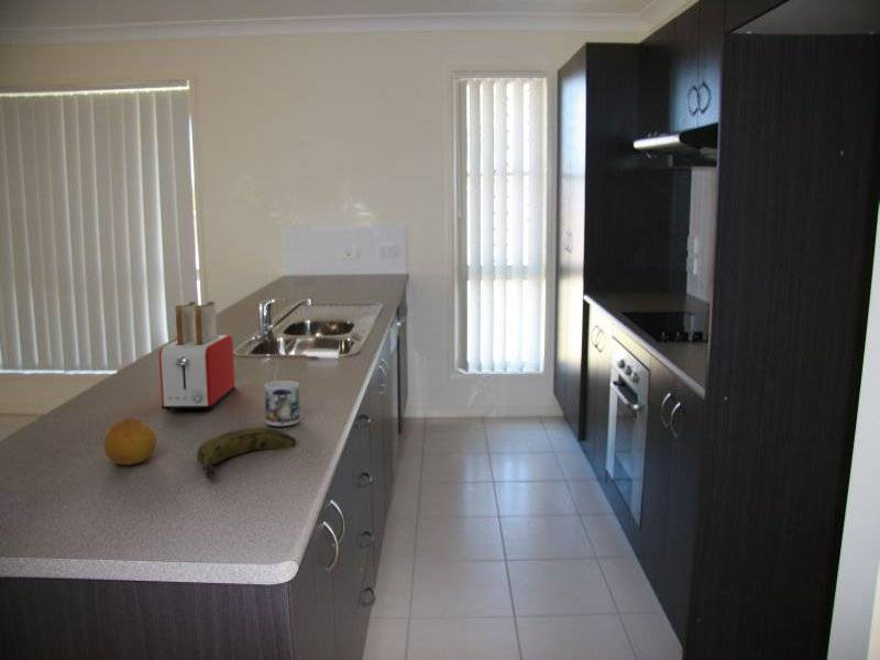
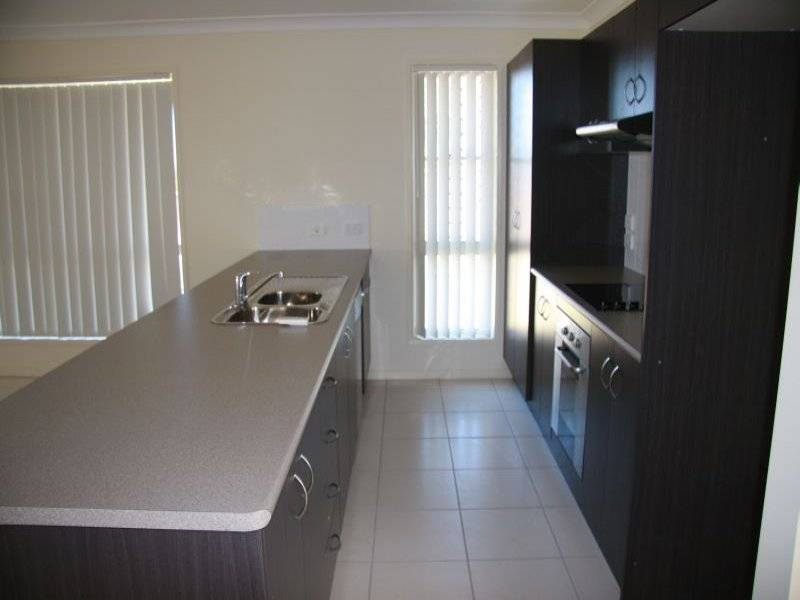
- toaster [158,300,237,411]
- banana [196,427,297,480]
- fruit [102,417,157,466]
- mug [264,380,301,427]
